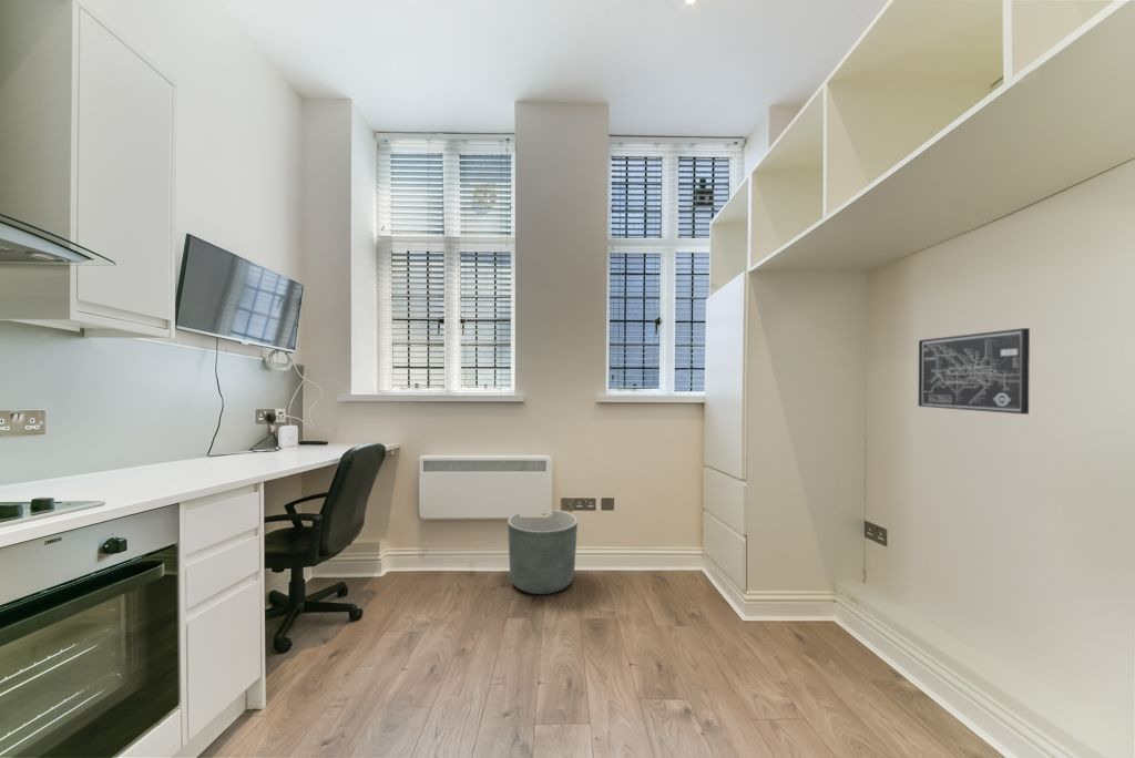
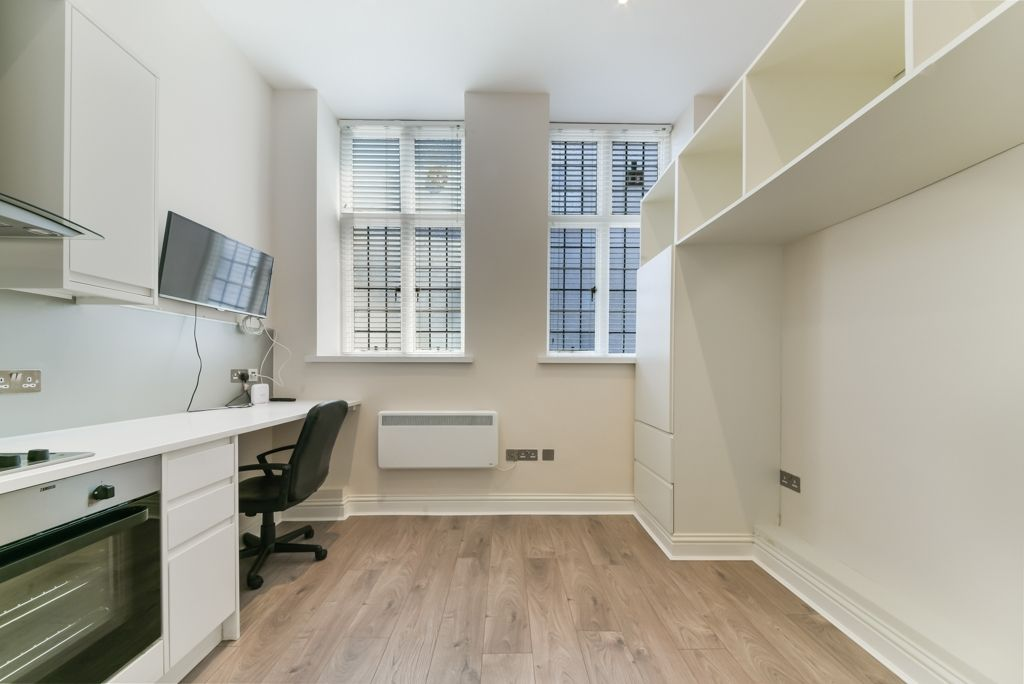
- planter [507,509,579,595]
- wall art [918,327,1031,416]
